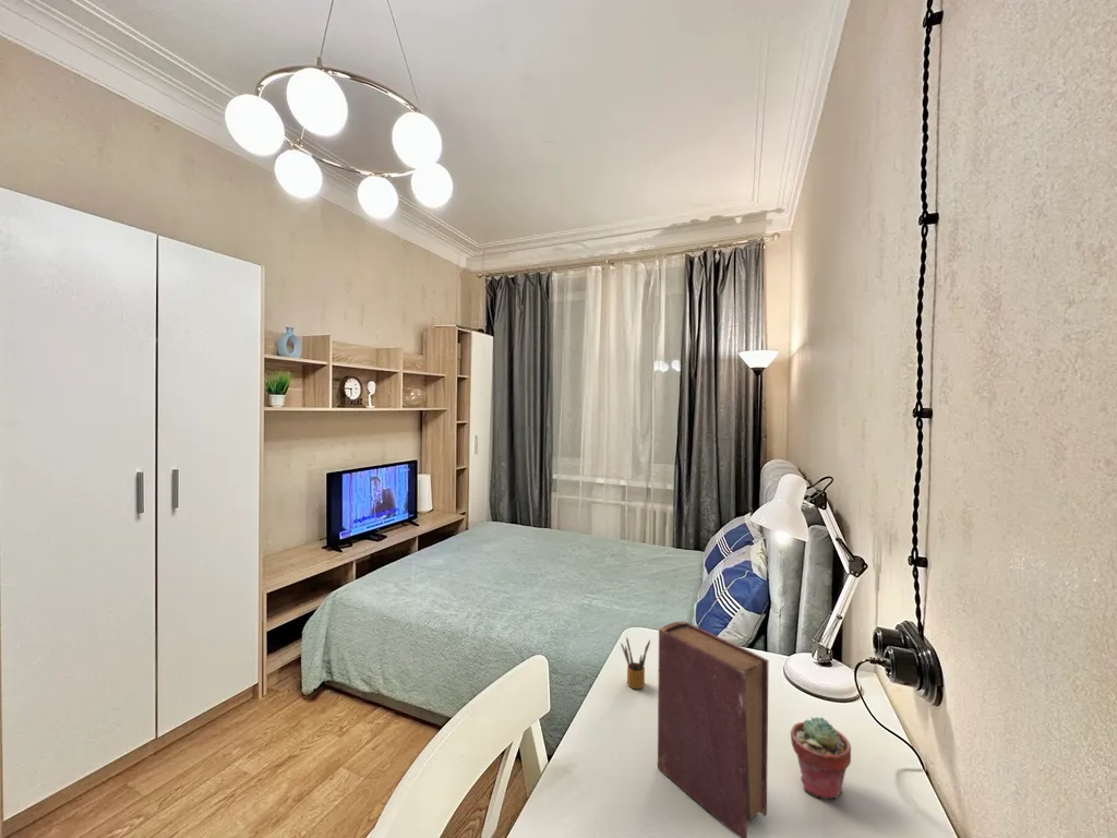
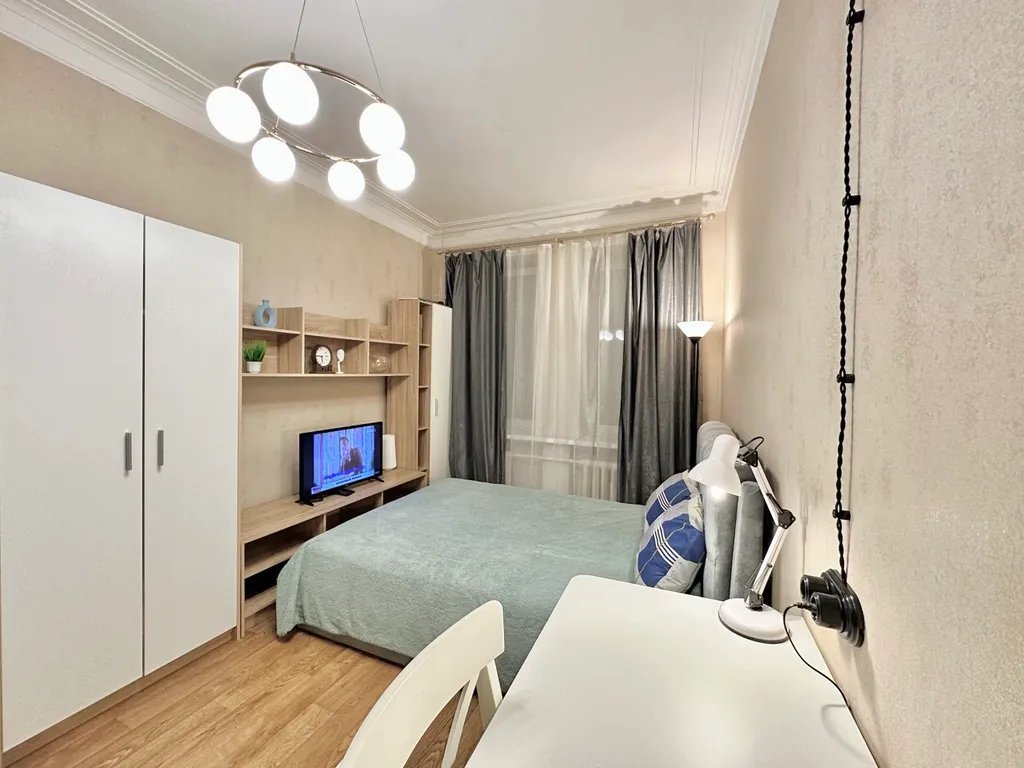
- potted succulent [790,716,852,800]
- book [657,620,769,838]
- pencil box [621,636,651,690]
